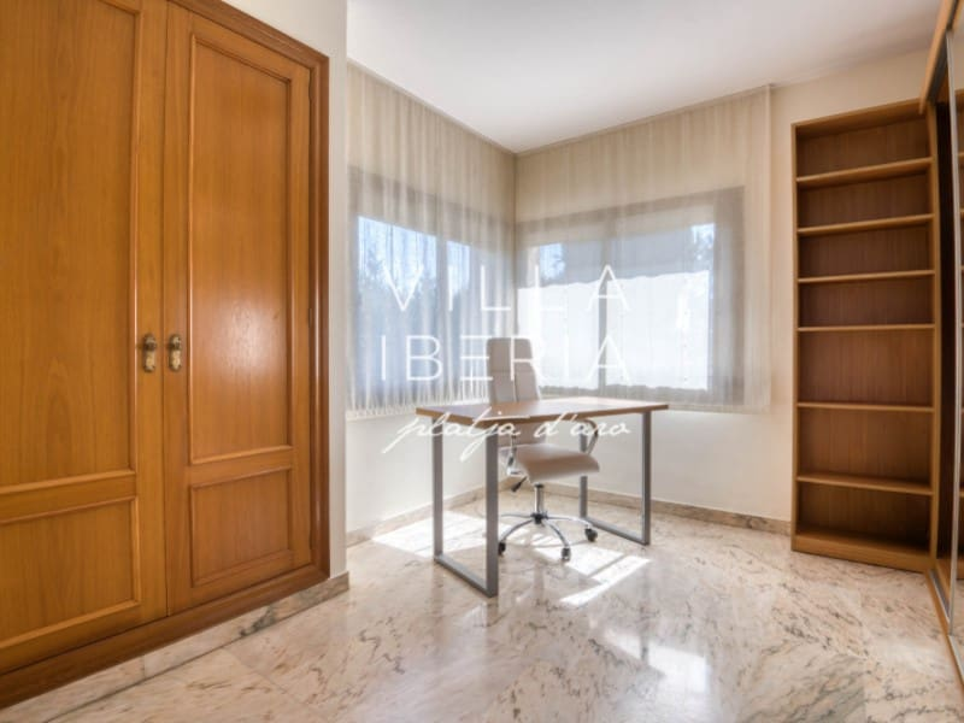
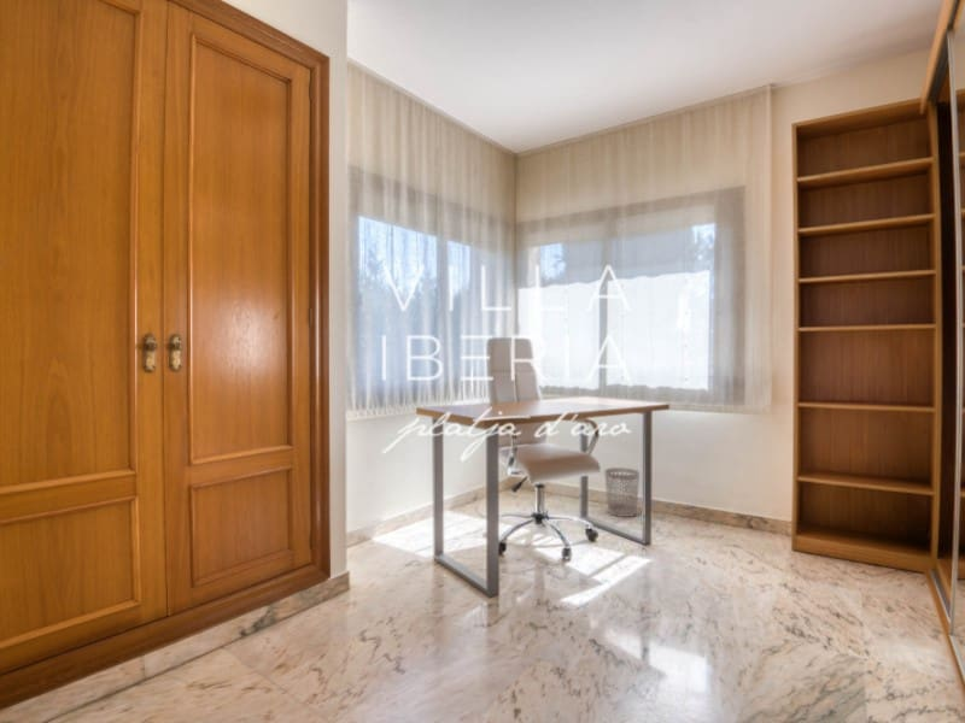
+ wastebasket [603,466,641,518]
